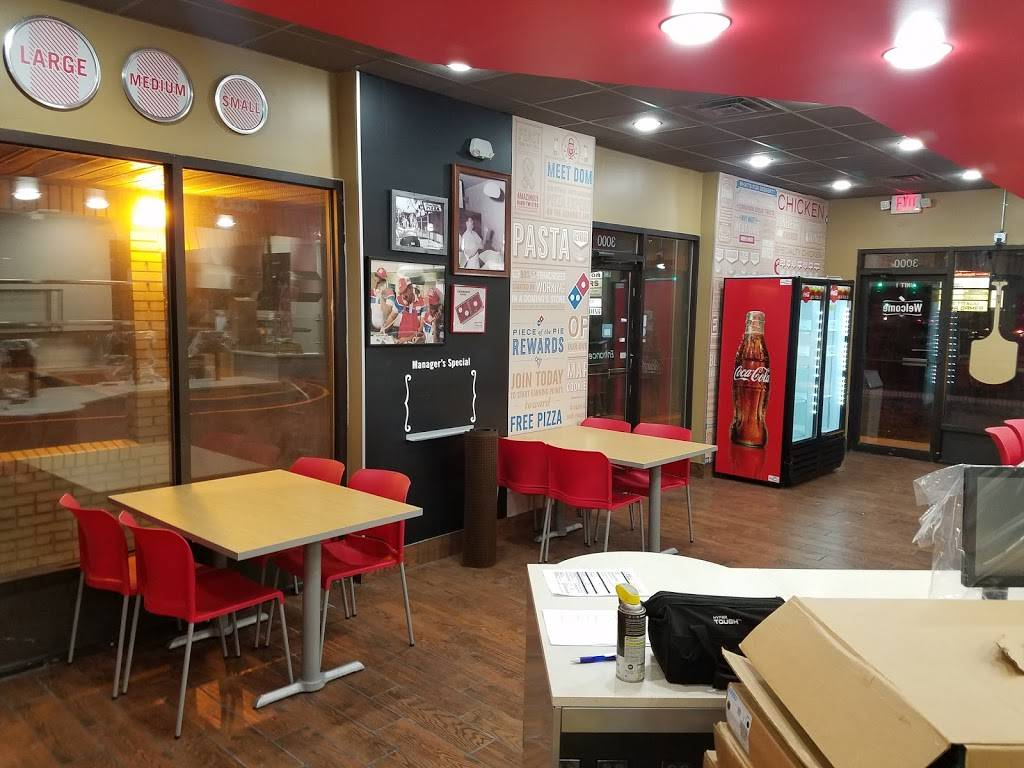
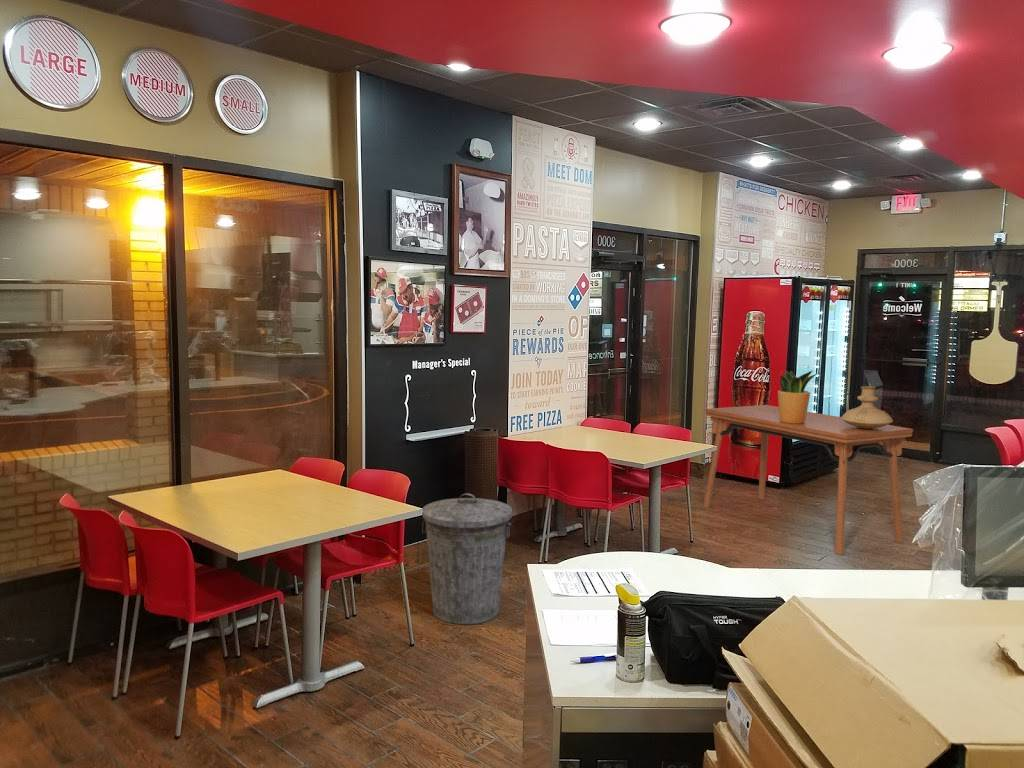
+ vase [840,385,894,429]
+ potted plant [777,369,820,424]
+ dining table [702,404,914,556]
+ trash can [421,492,513,625]
